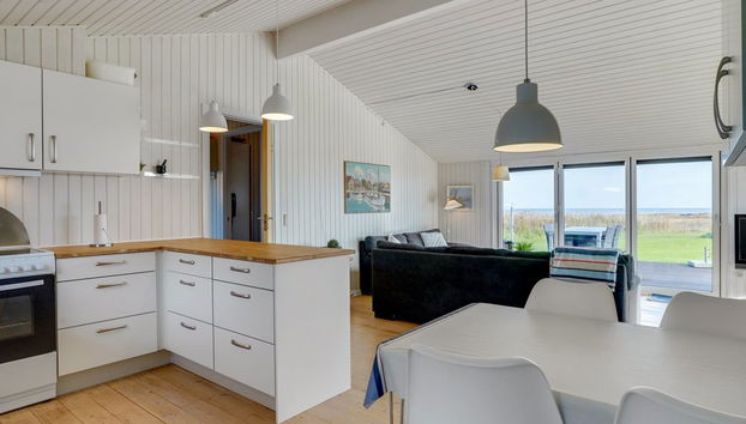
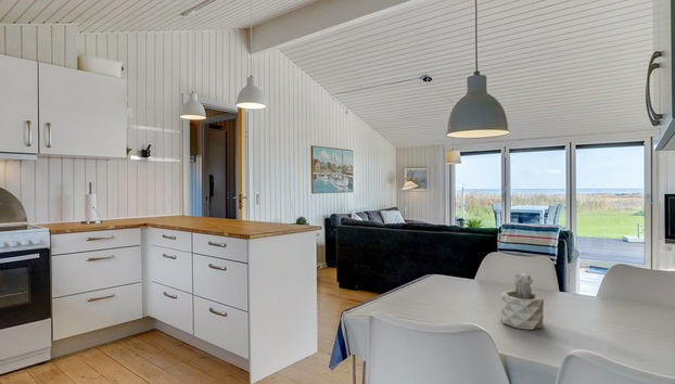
+ succulent plant [499,272,545,331]
